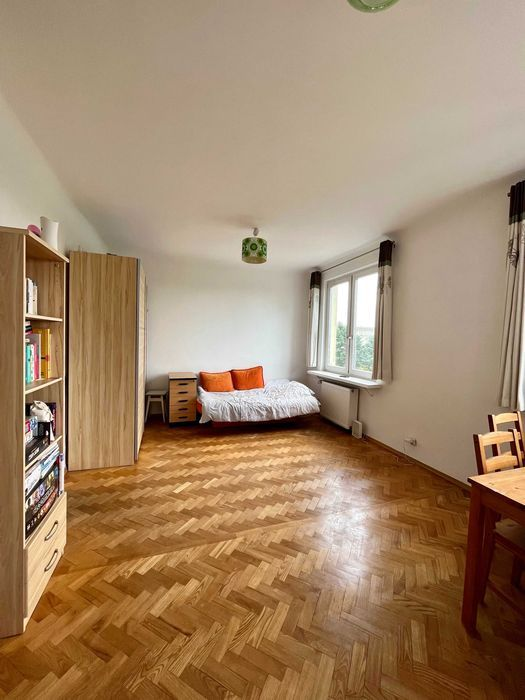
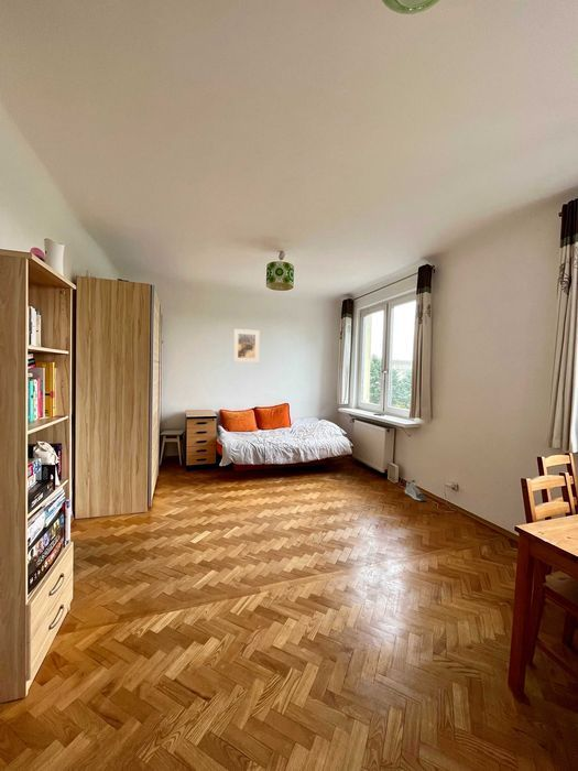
+ sneaker [404,479,427,502]
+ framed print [232,328,261,363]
